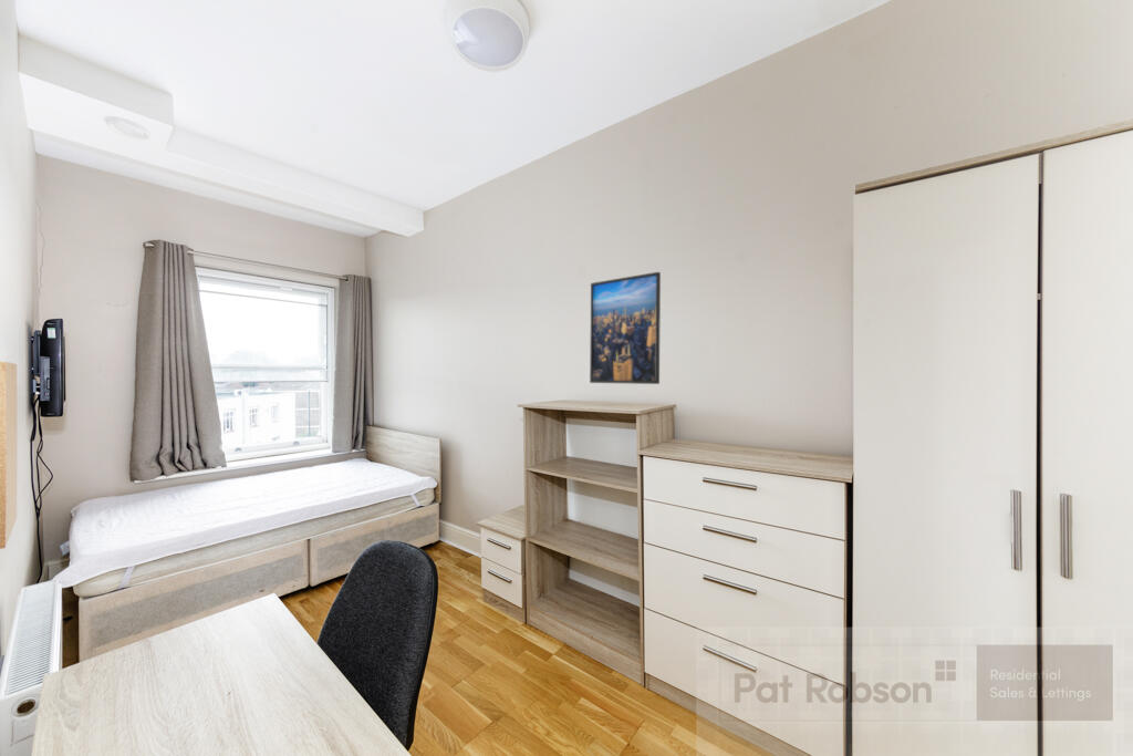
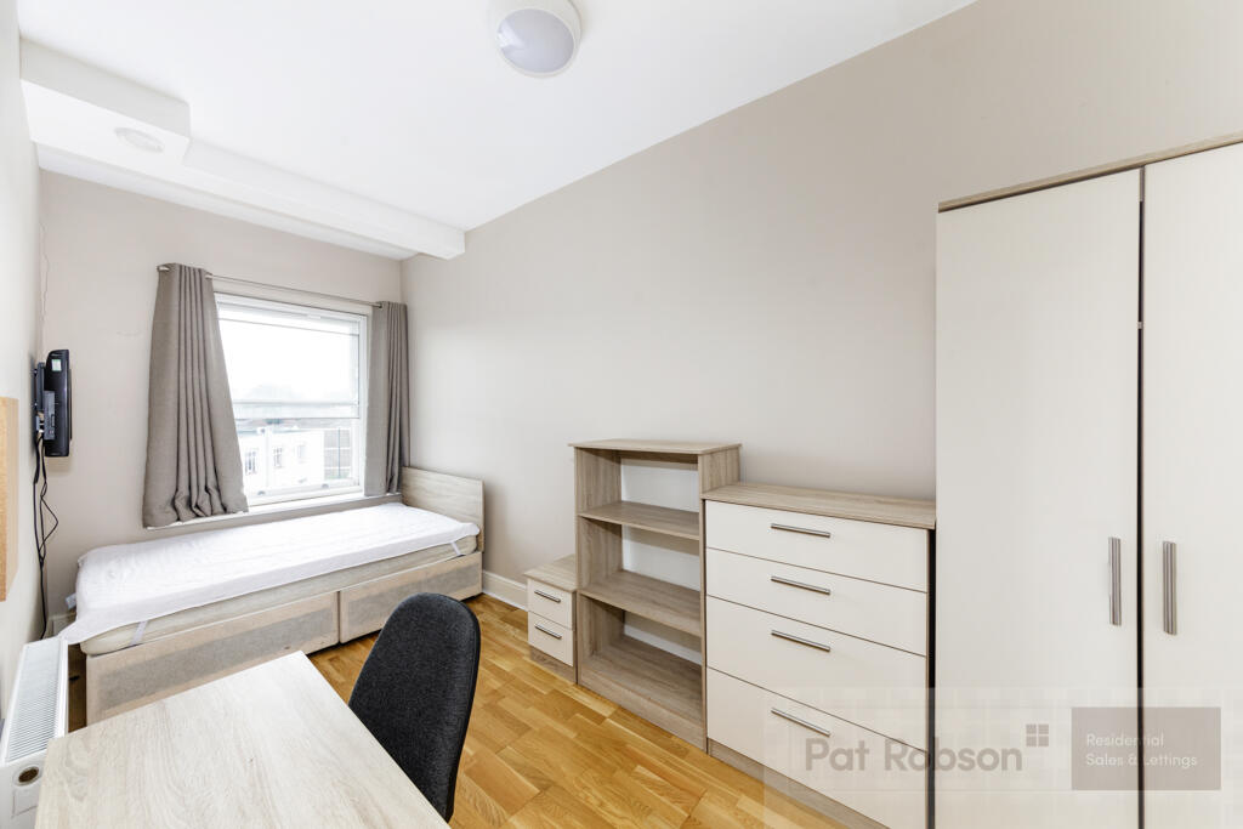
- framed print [589,271,662,385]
